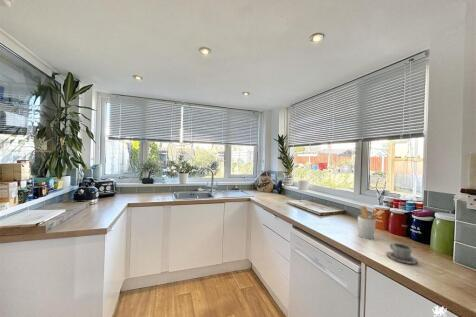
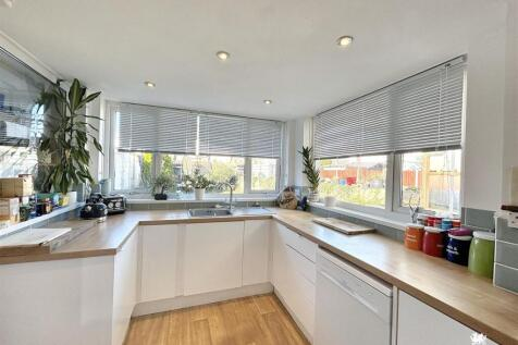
- cup [385,242,419,265]
- utensil holder [357,205,384,240]
